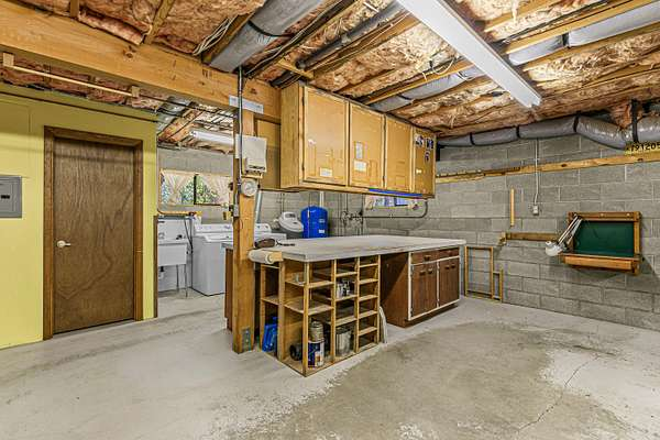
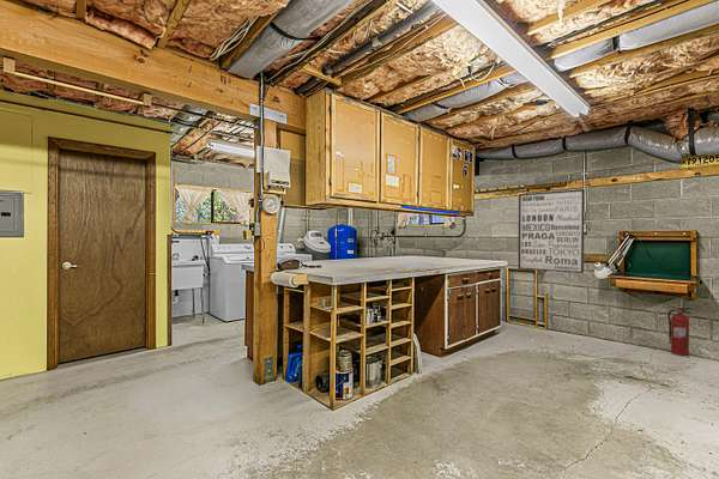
+ wall art [518,188,586,274]
+ fire extinguisher [666,307,694,357]
